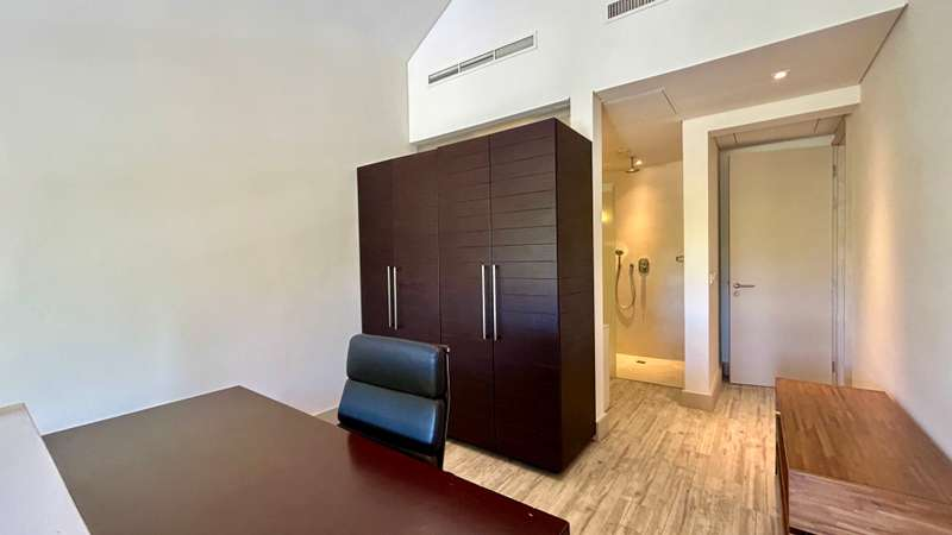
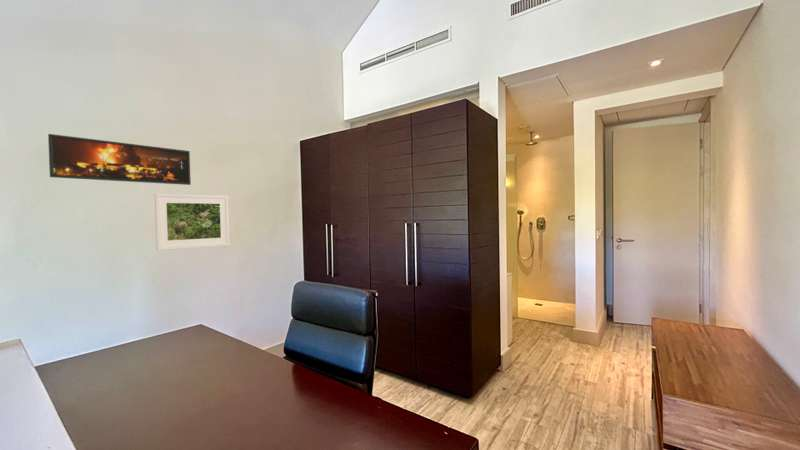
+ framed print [47,133,192,186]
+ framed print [154,192,231,252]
